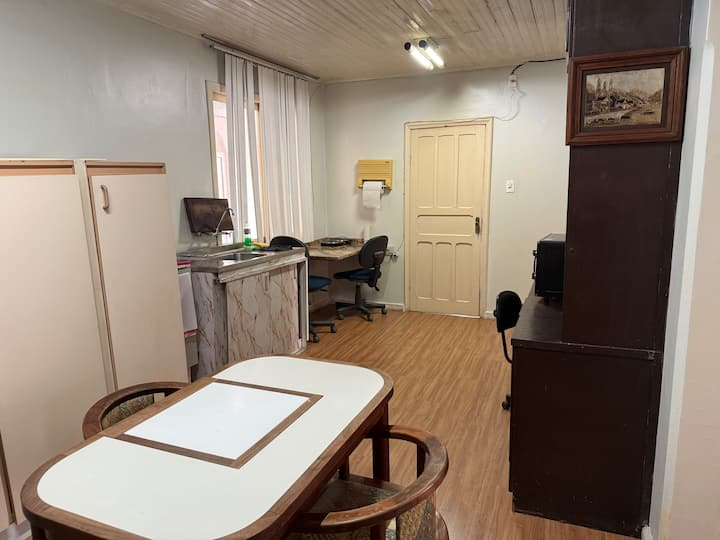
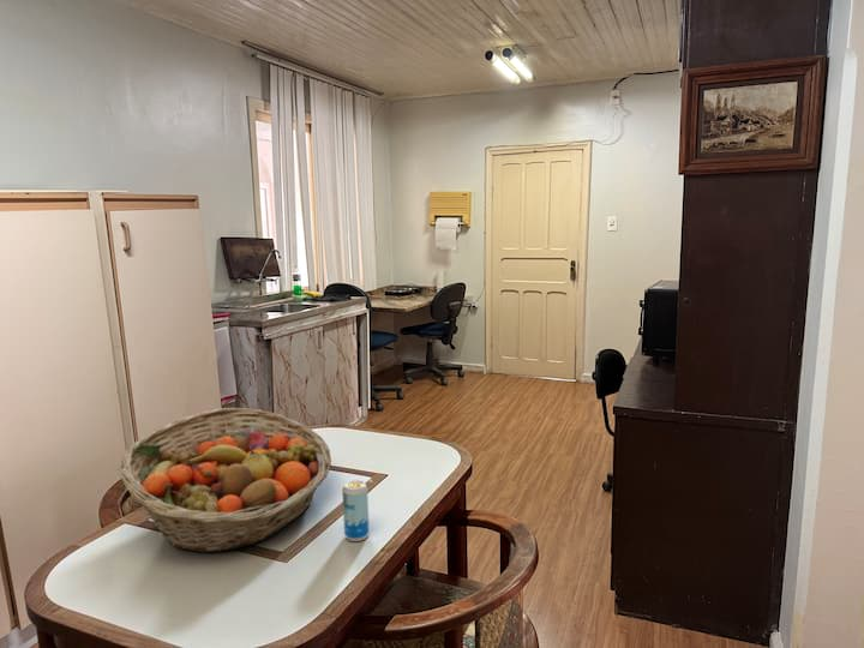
+ beverage can [341,479,371,542]
+ fruit basket [118,407,332,553]
